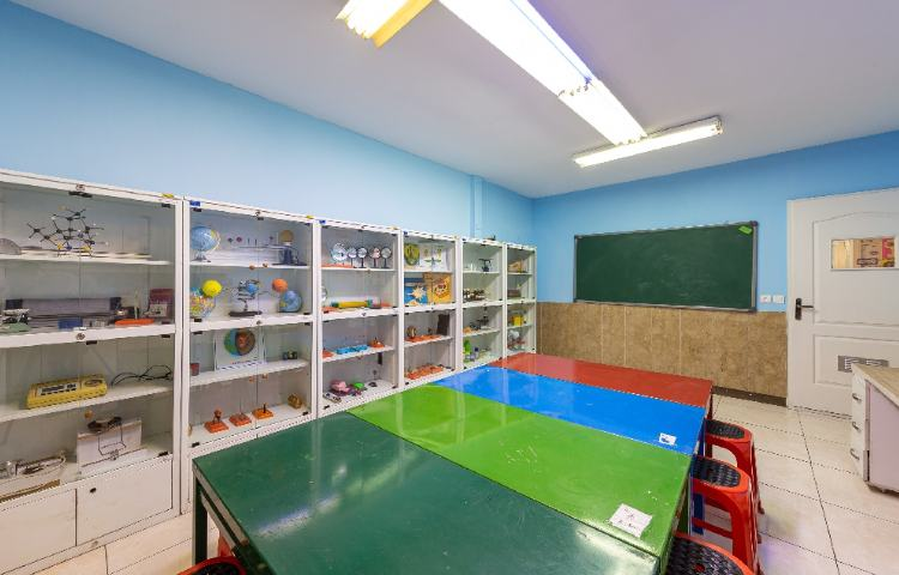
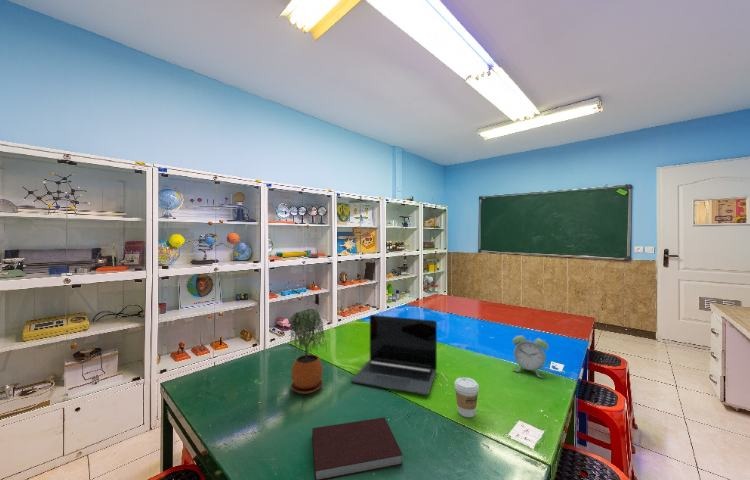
+ potted plant [288,308,328,395]
+ notebook [311,416,404,480]
+ coffee cup [454,376,480,418]
+ laptop [350,314,438,396]
+ alarm clock [512,331,550,379]
